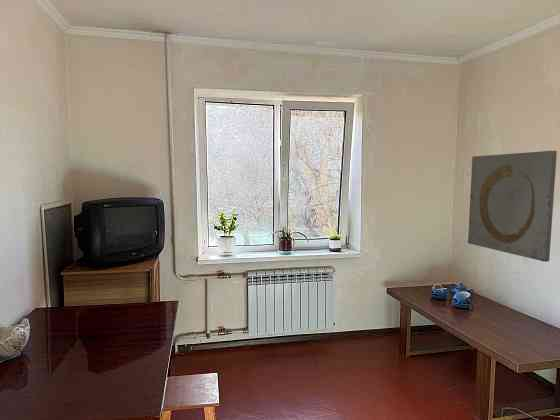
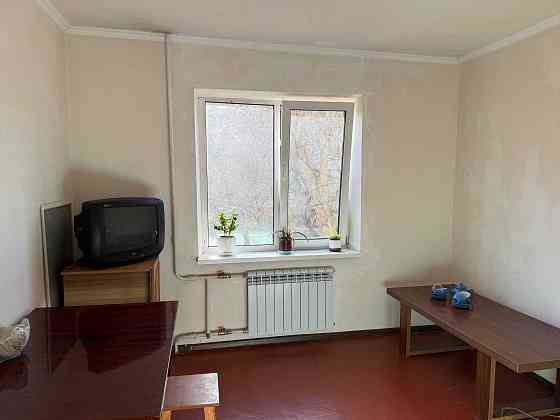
- wall art [467,150,558,263]
